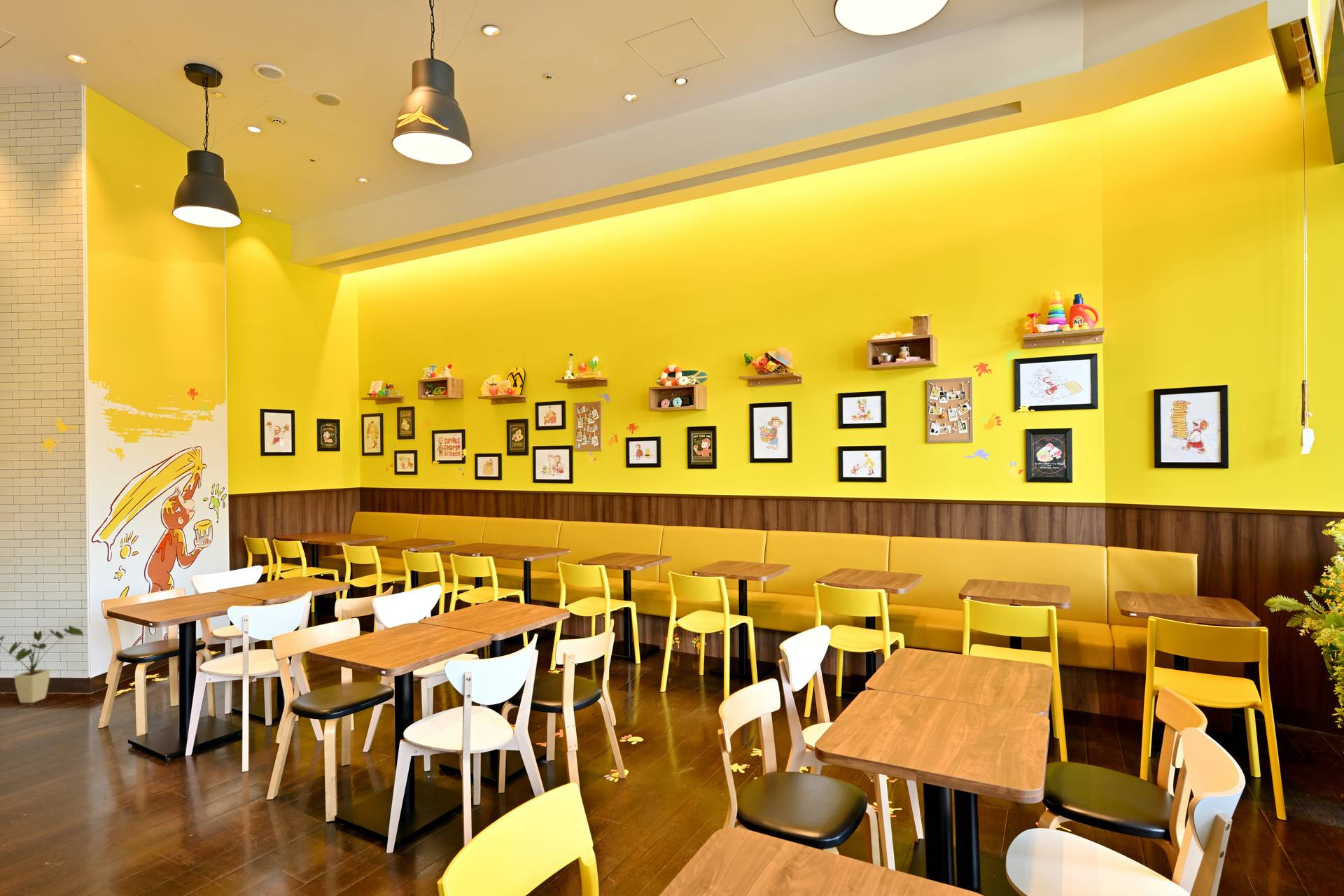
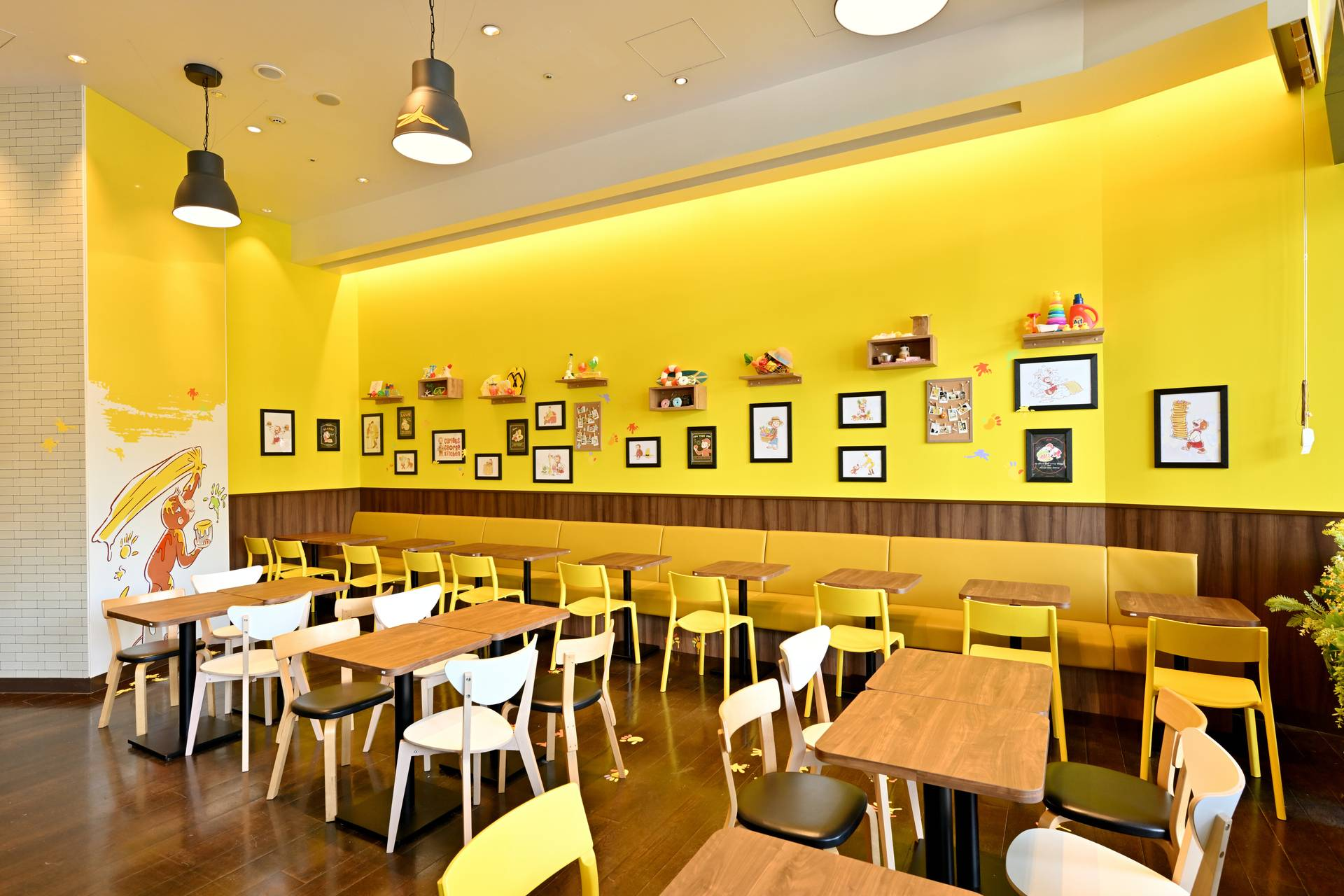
- house plant [0,625,84,703]
